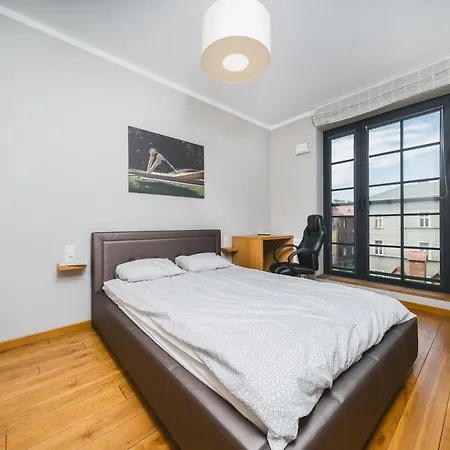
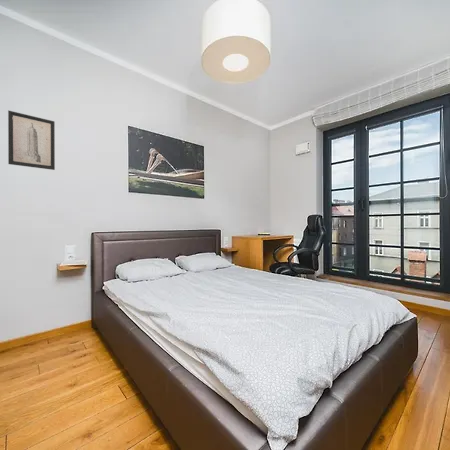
+ wall art [7,110,56,171]
